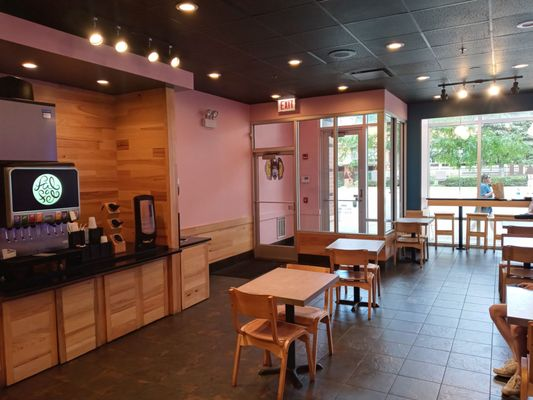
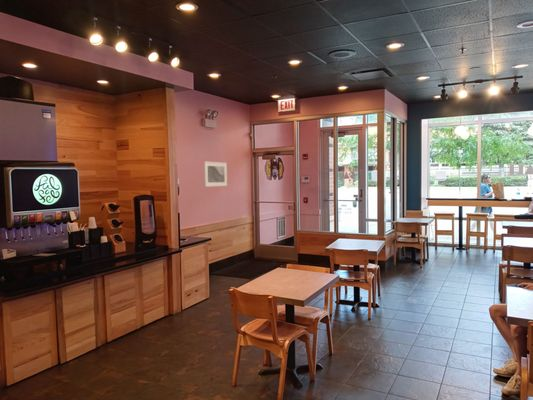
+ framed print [203,161,228,188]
